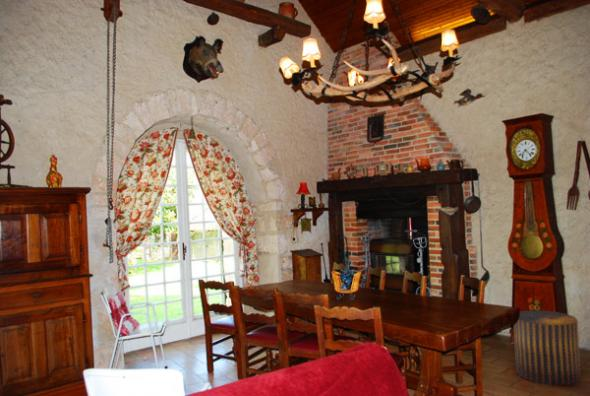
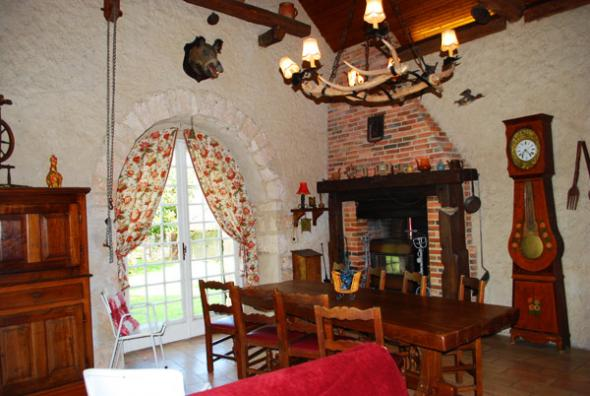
- stool [512,310,582,386]
